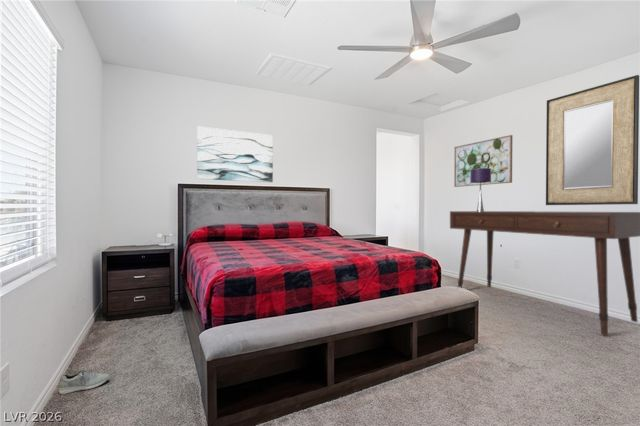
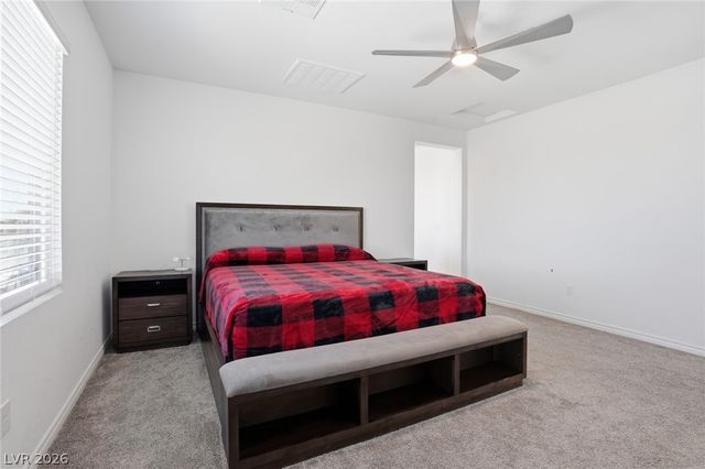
- wall art [453,134,514,188]
- desk [449,210,640,336]
- shoe [58,369,110,395]
- wall art [196,125,274,183]
- home mirror [545,74,640,206]
- table lamp [470,168,491,211]
